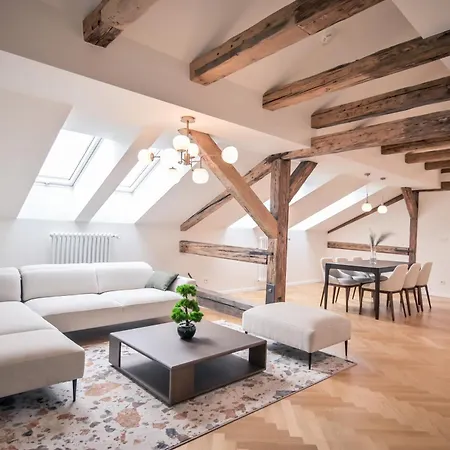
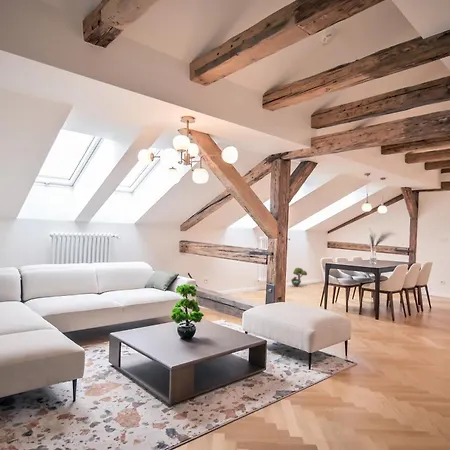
+ decorative tree [290,267,308,287]
